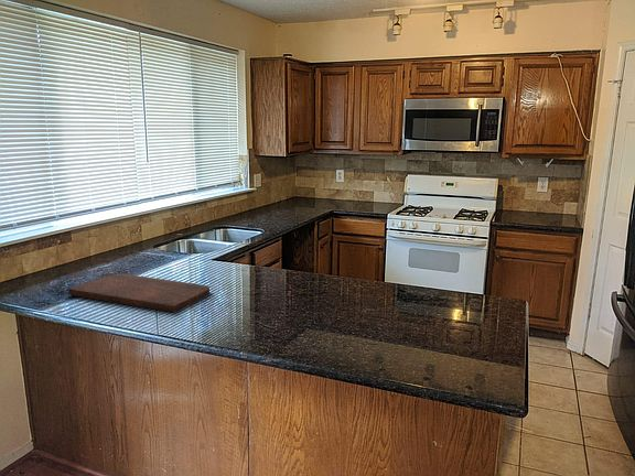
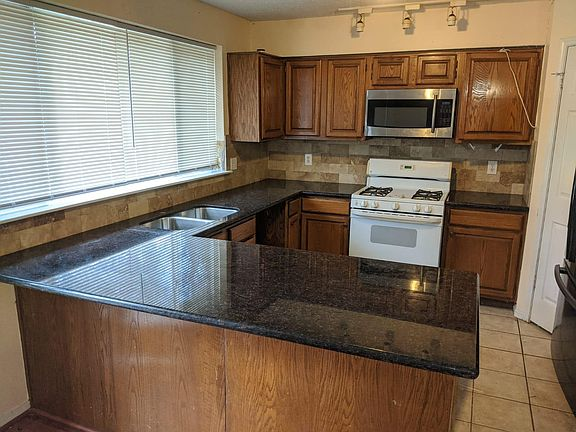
- cutting board [67,273,211,313]
